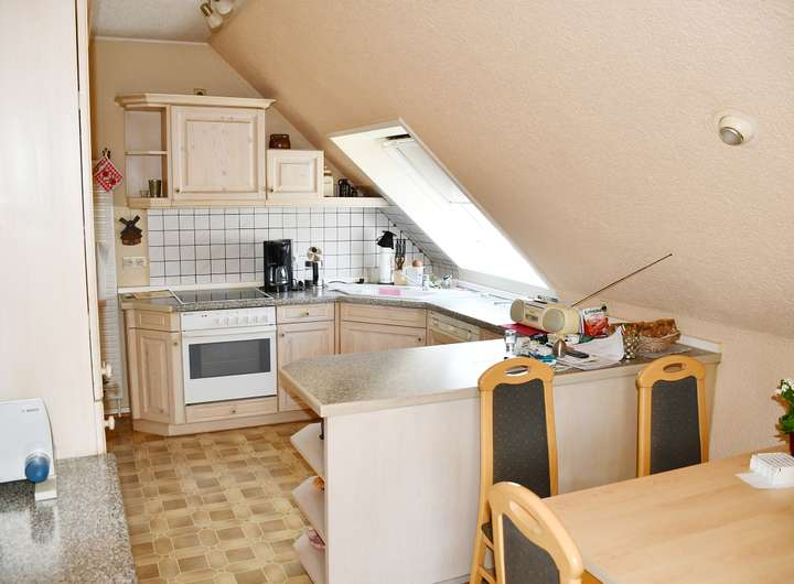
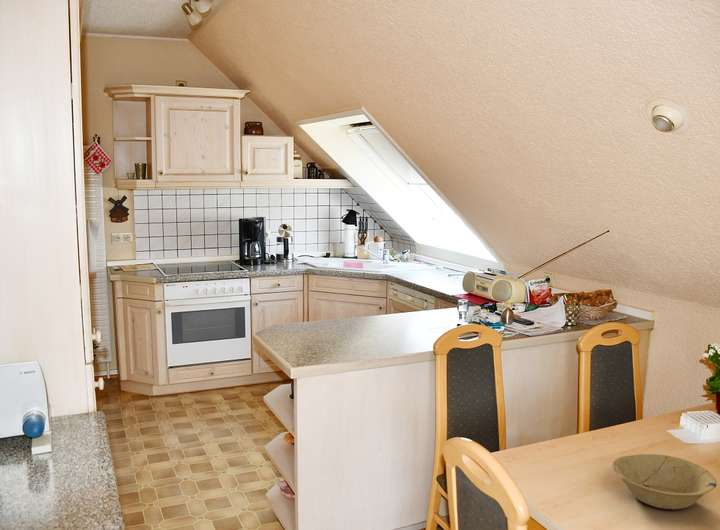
+ bowl [611,453,718,510]
